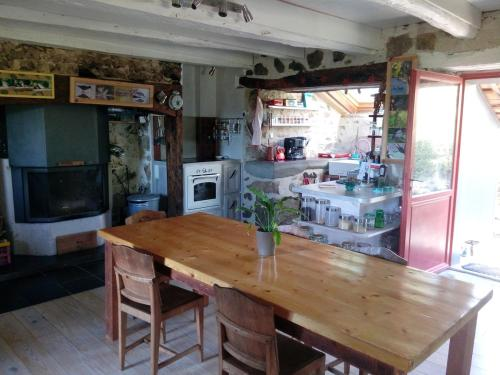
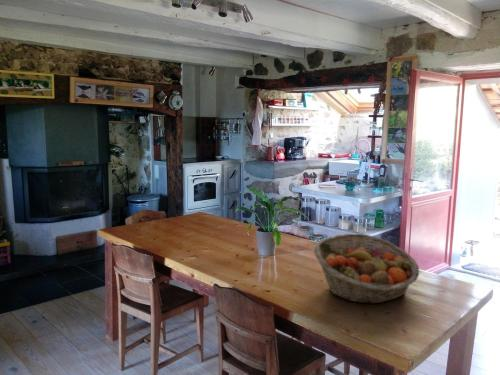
+ fruit basket [313,232,420,305]
